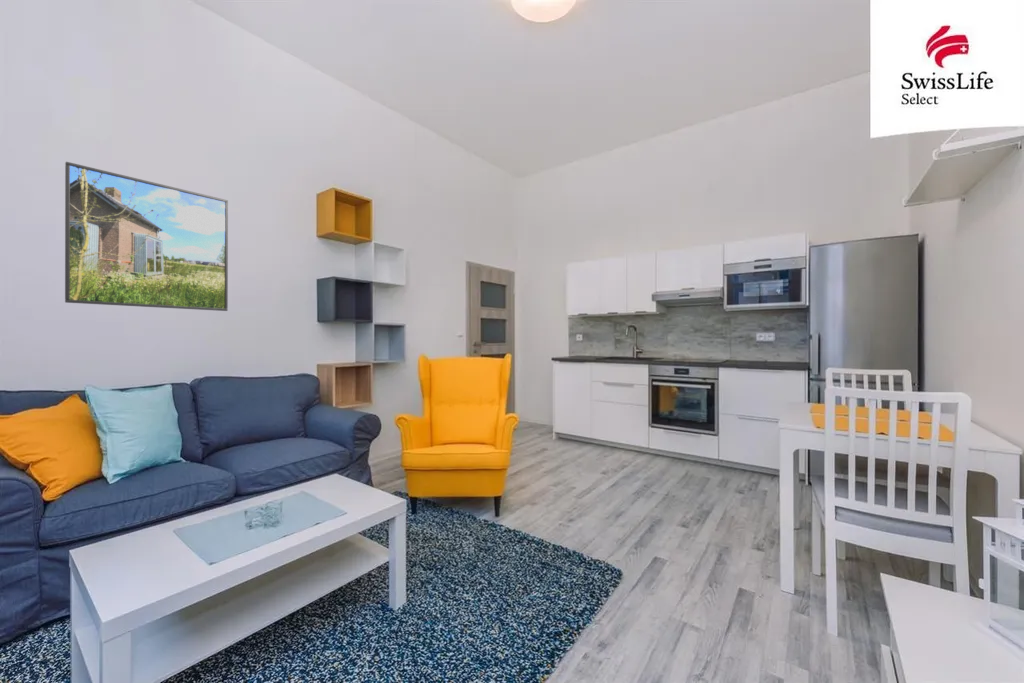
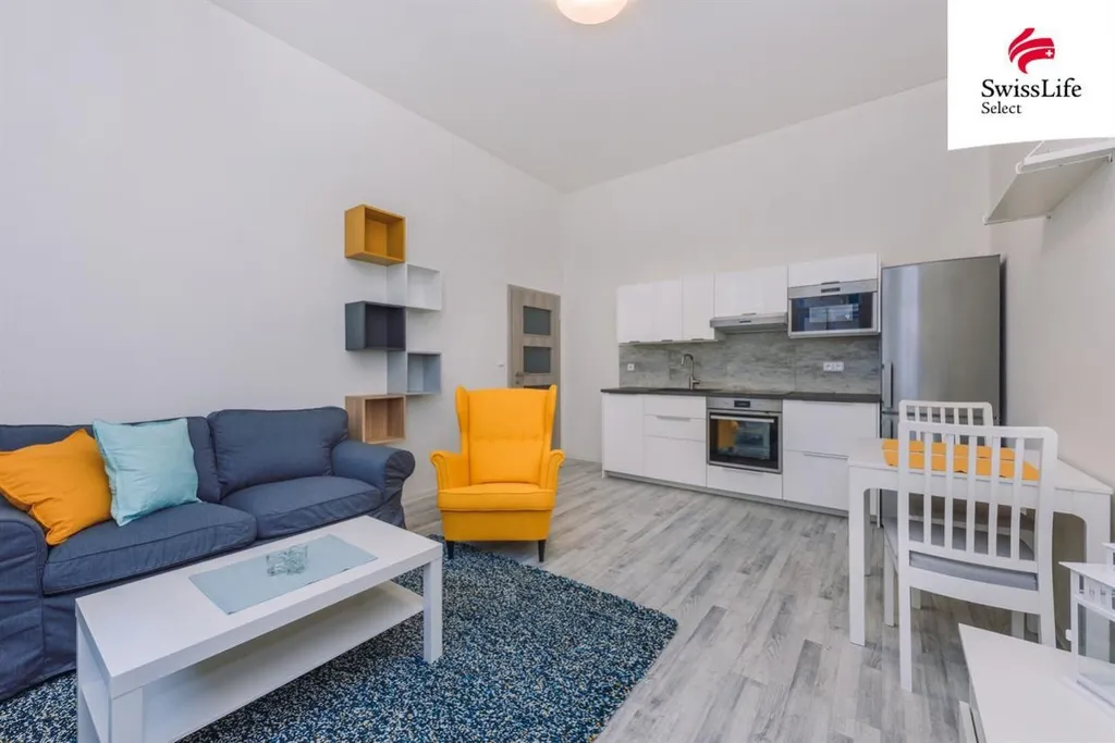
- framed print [64,161,229,312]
